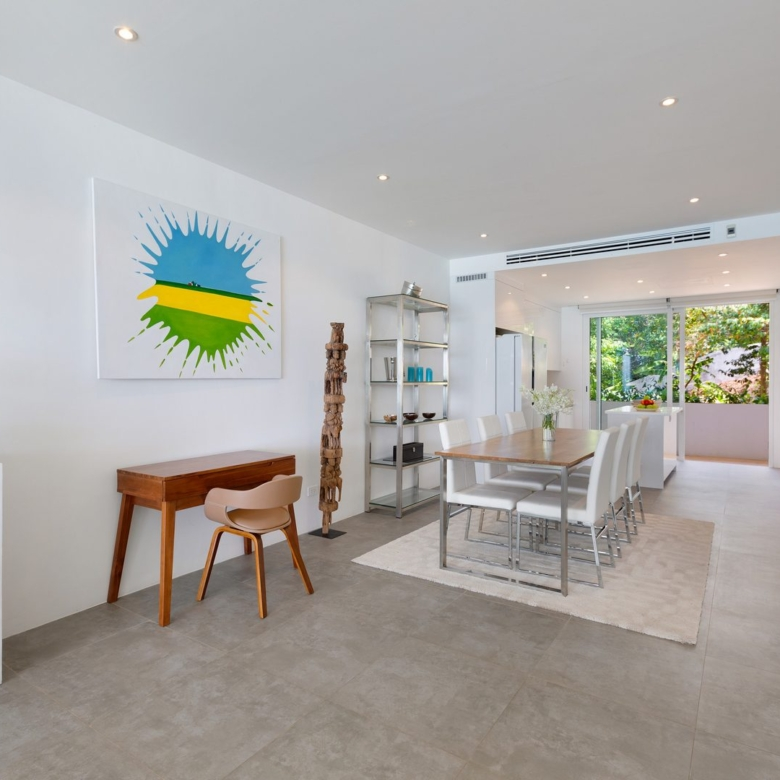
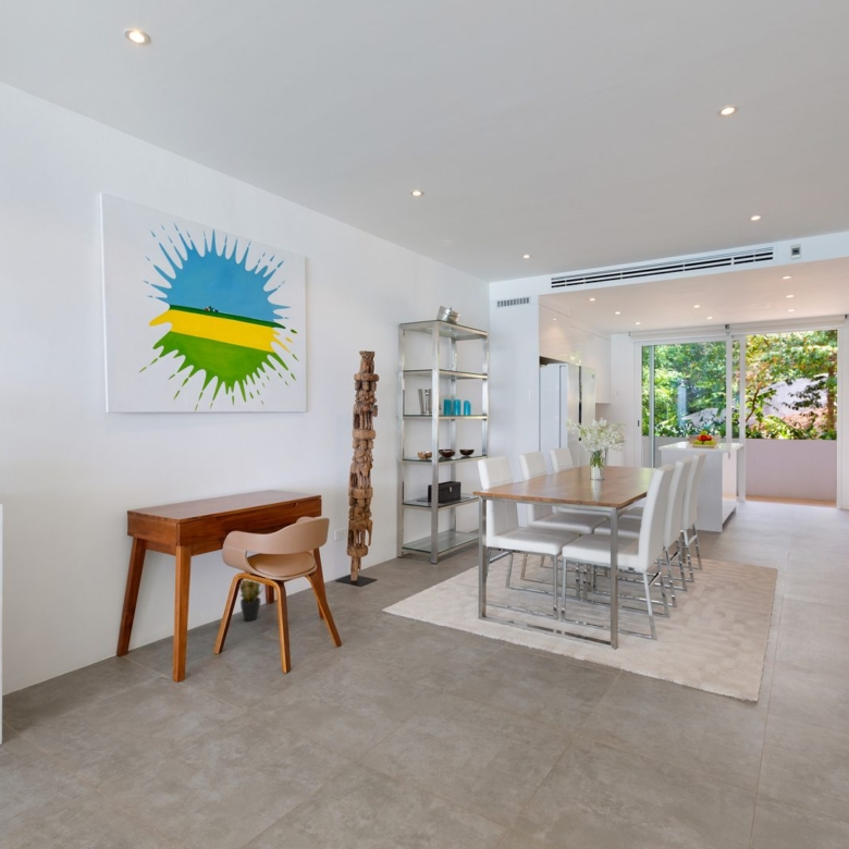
+ potted plant [231,576,264,623]
